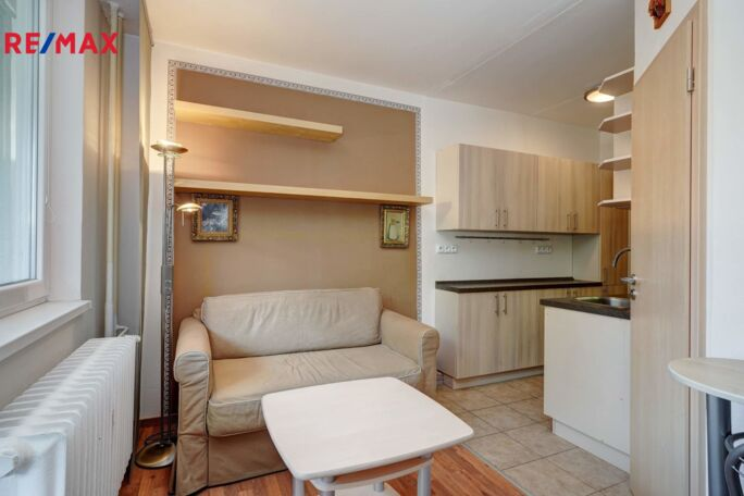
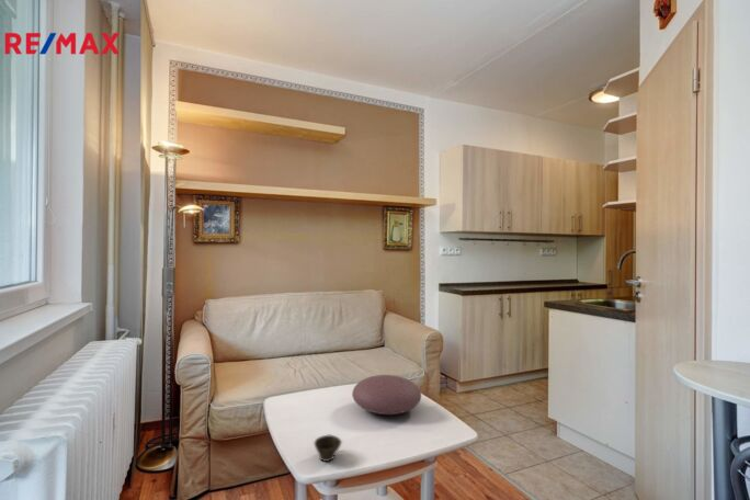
+ decorative bowl [351,374,422,416]
+ cup [312,434,343,463]
